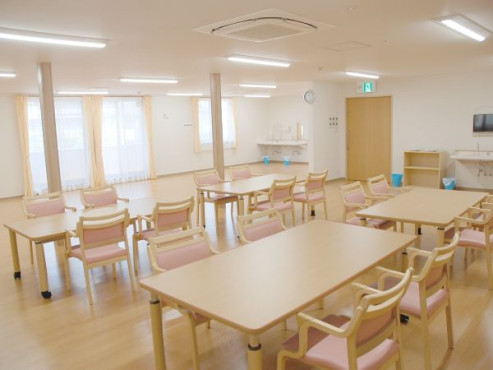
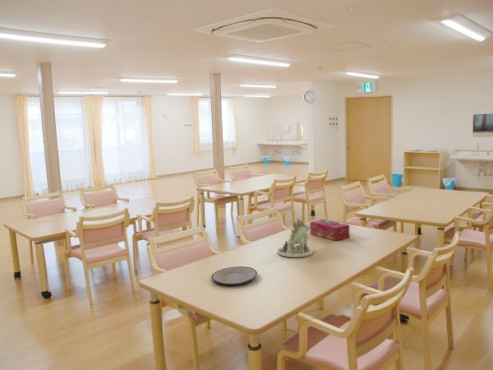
+ plate [210,265,258,285]
+ toy dinosaur [276,217,315,258]
+ tissue box [309,218,351,242]
